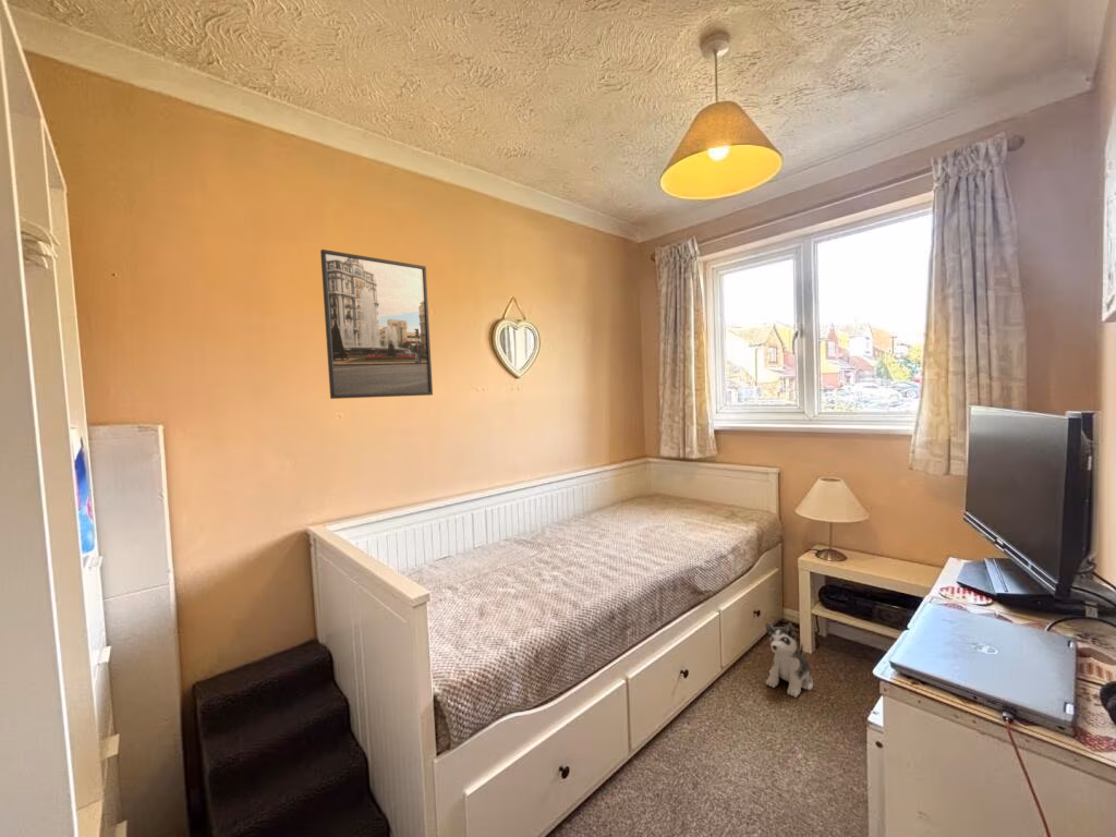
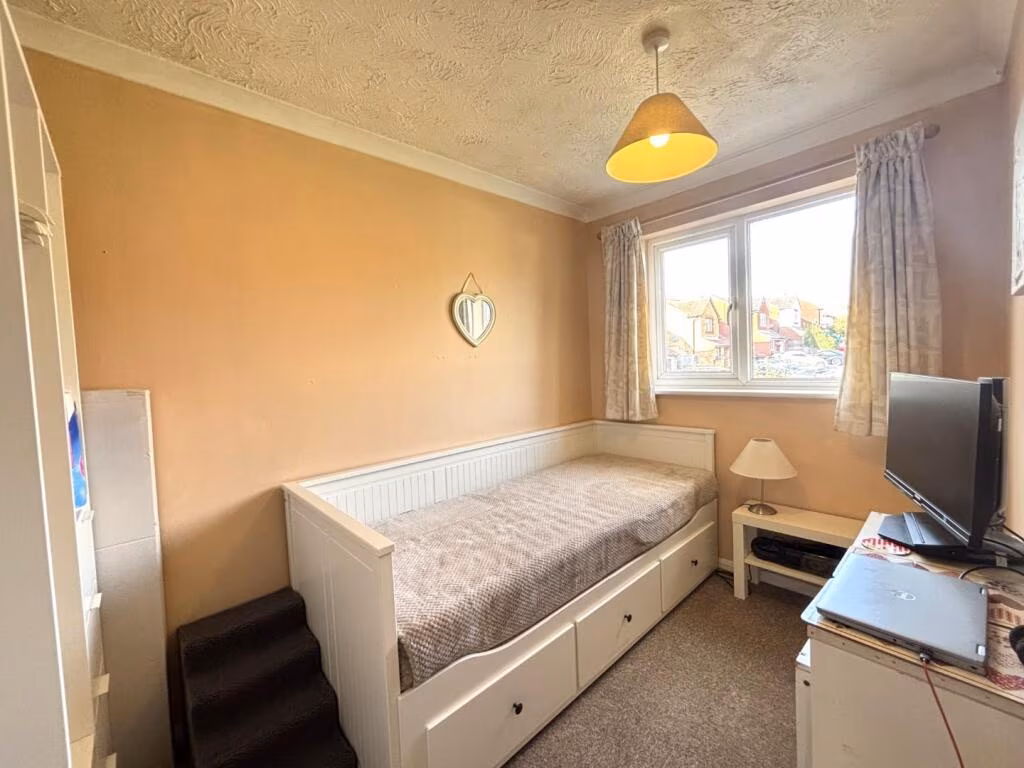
- plush toy [765,621,814,699]
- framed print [319,248,434,400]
